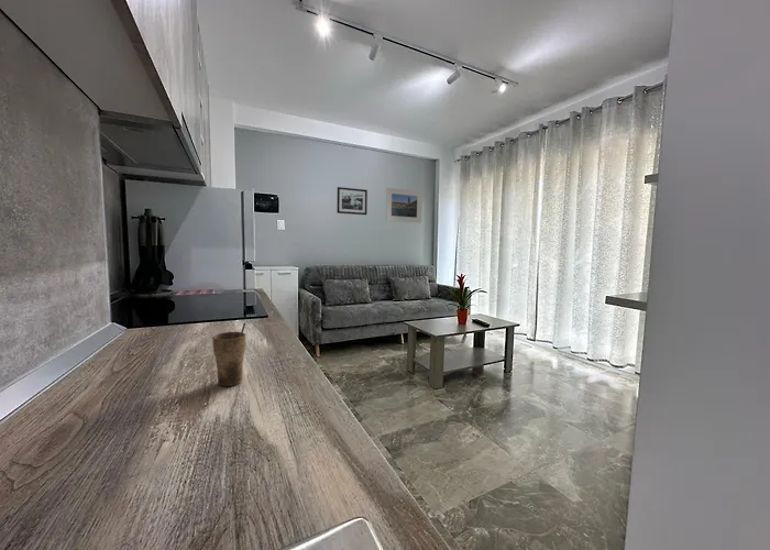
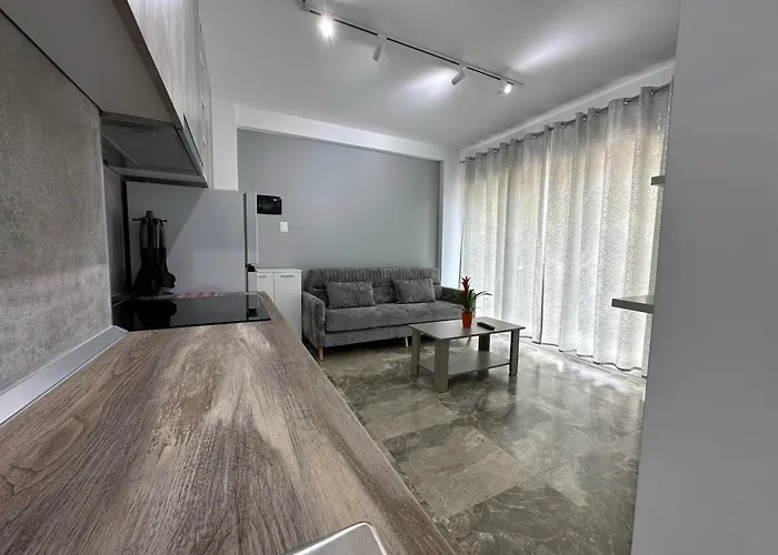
- cup [211,322,248,387]
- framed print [385,187,424,224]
- picture frame [336,186,369,216]
